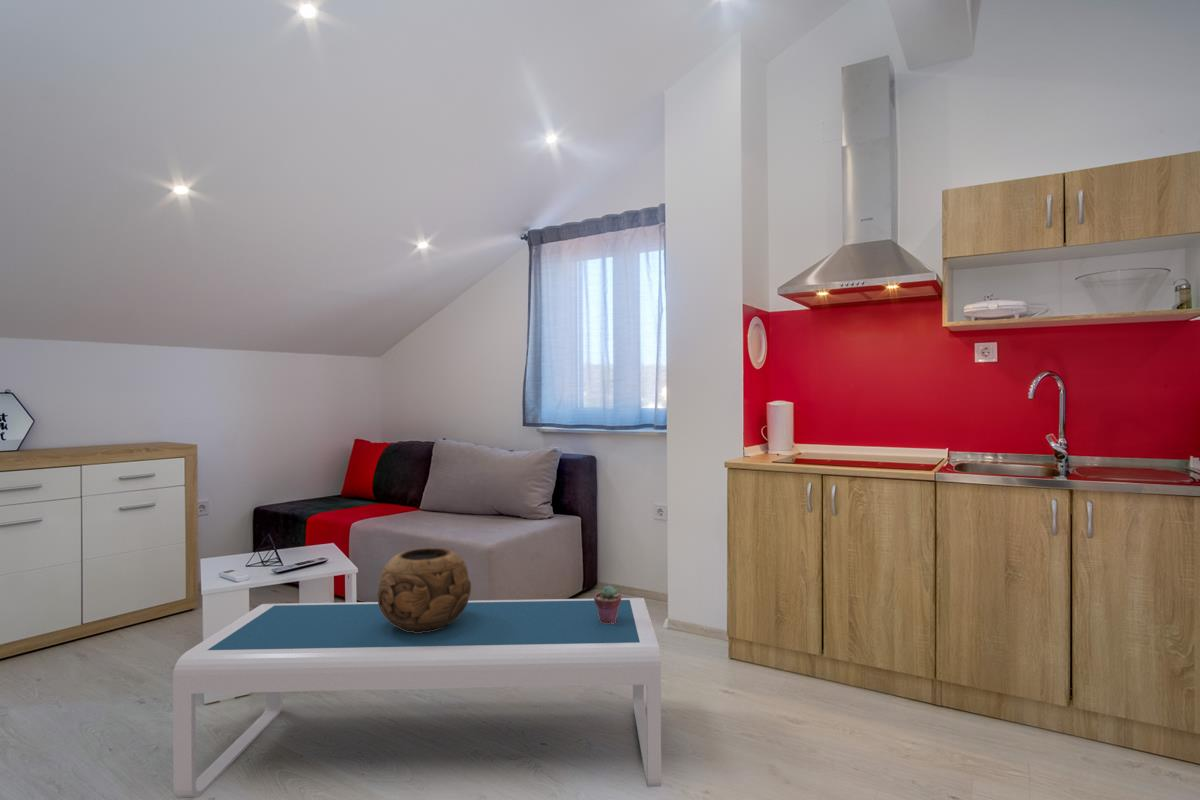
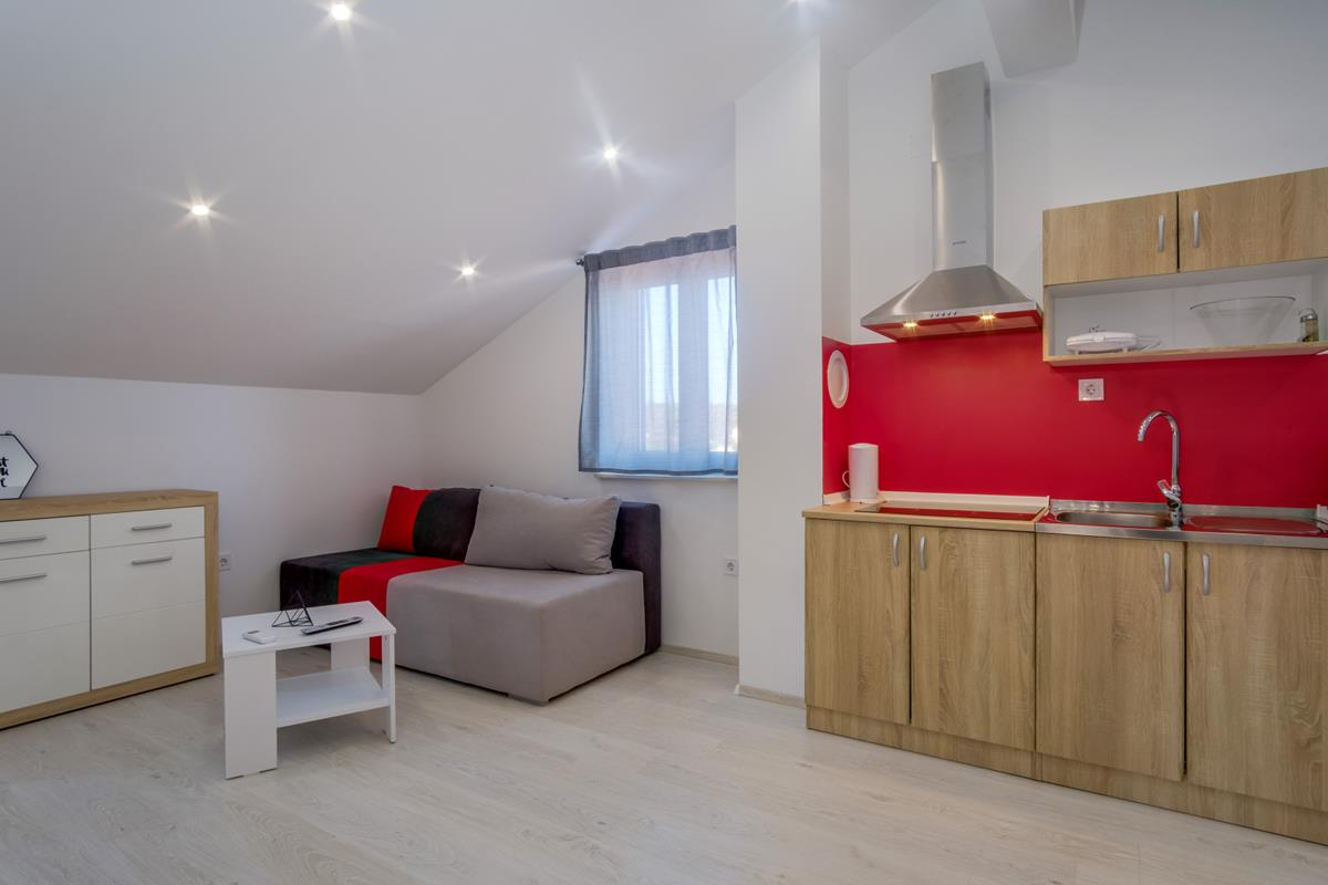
- coffee table [172,597,662,799]
- potted succulent [593,584,622,624]
- decorative bowl [376,547,472,633]
